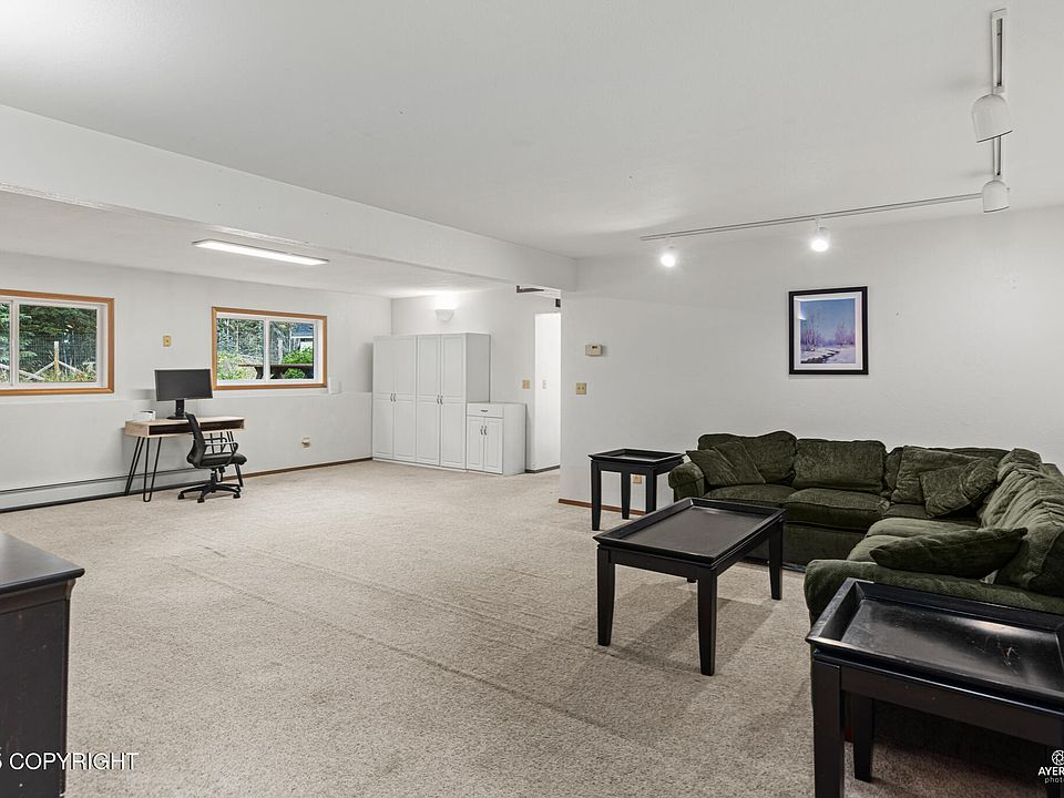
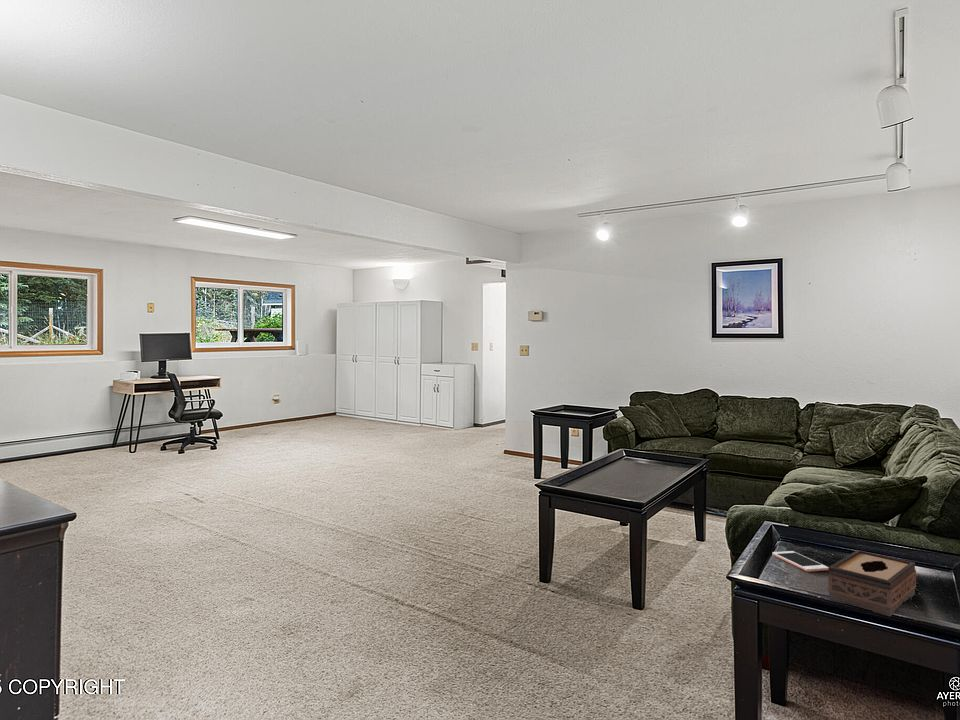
+ cell phone [771,550,830,573]
+ tissue box [827,549,917,617]
